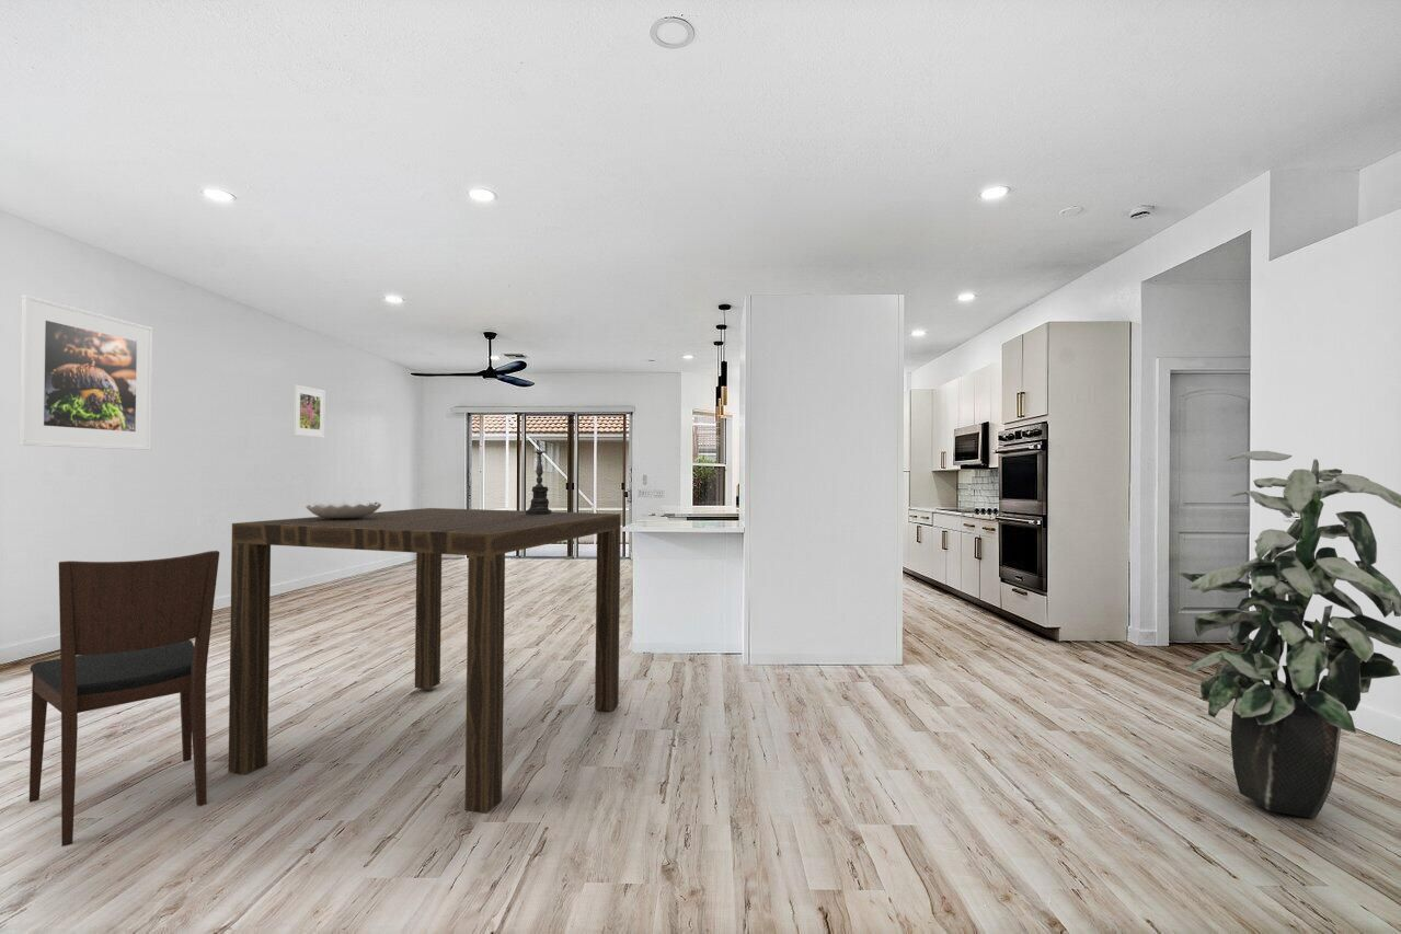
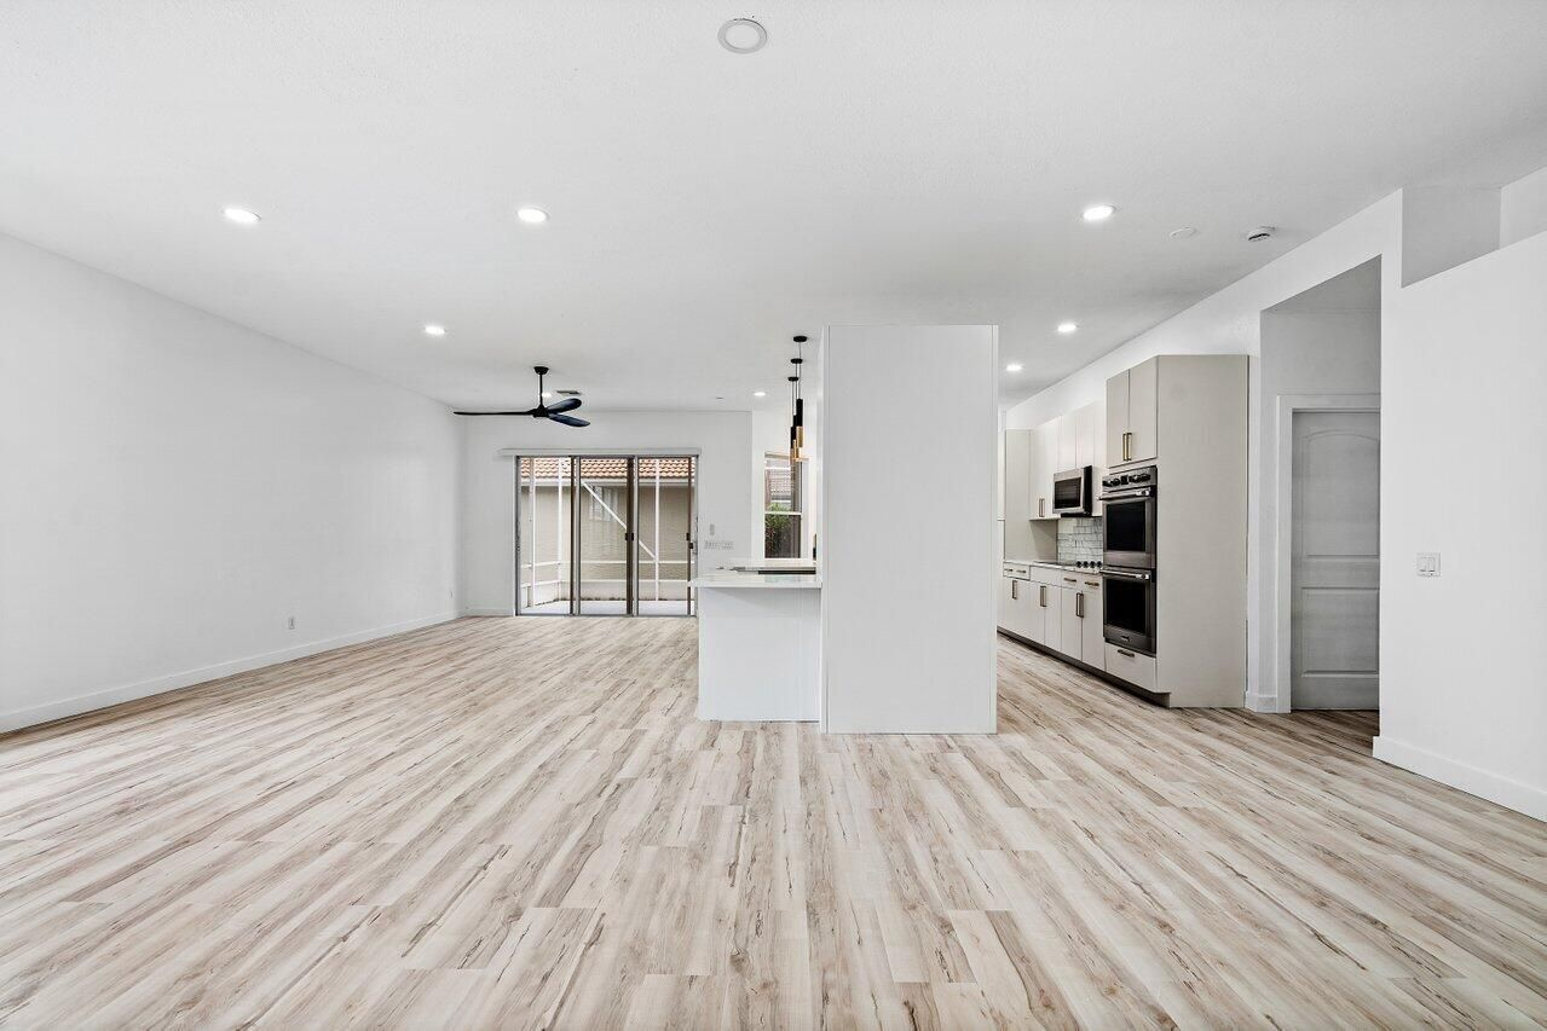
- candle holder [515,440,562,516]
- indoor plant [1178,450,1401,820]
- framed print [19,293,153,451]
- dining table [227,507,622,815]
- decorative bowl [305,500,382,519]
- chair [28,550,220,847]
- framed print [292,383,326,439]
